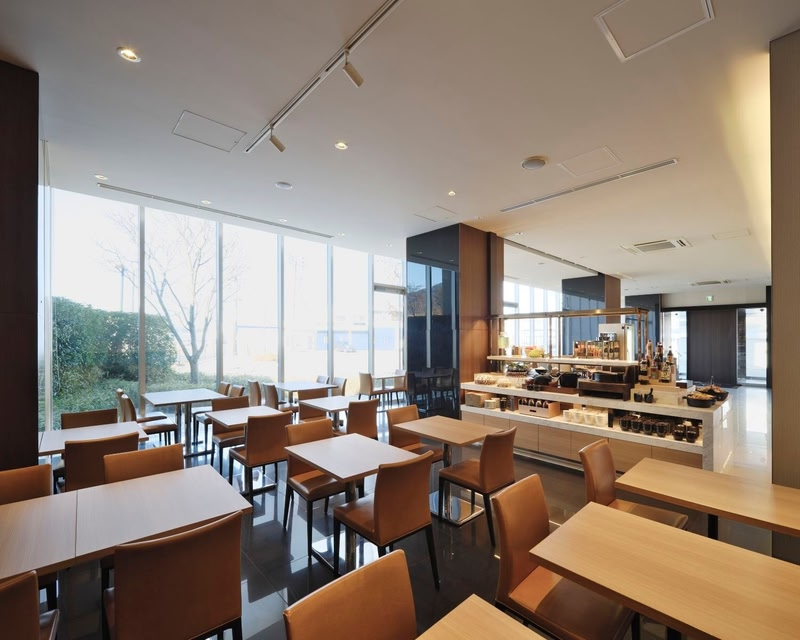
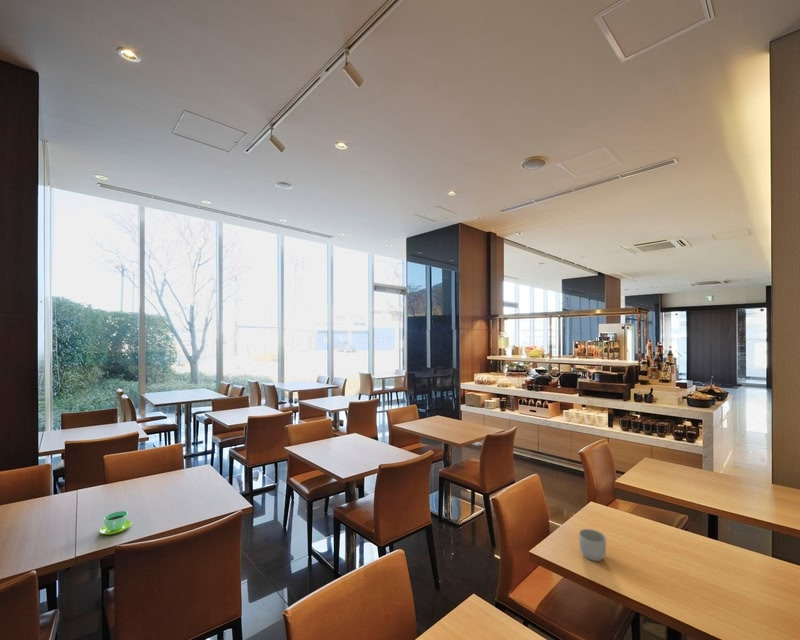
+ cup [99,510,133,536]
+ mug [578,528,607,562]
